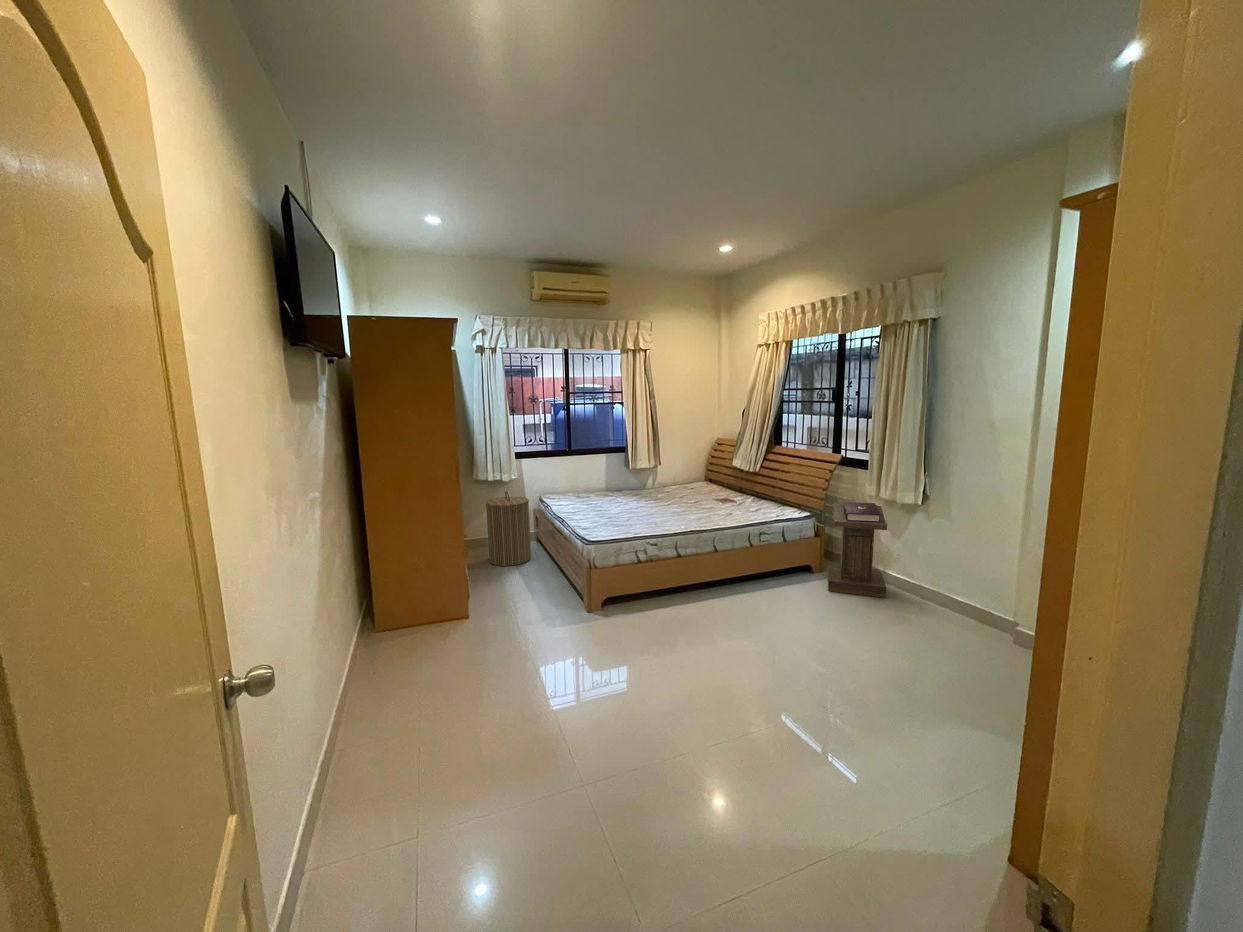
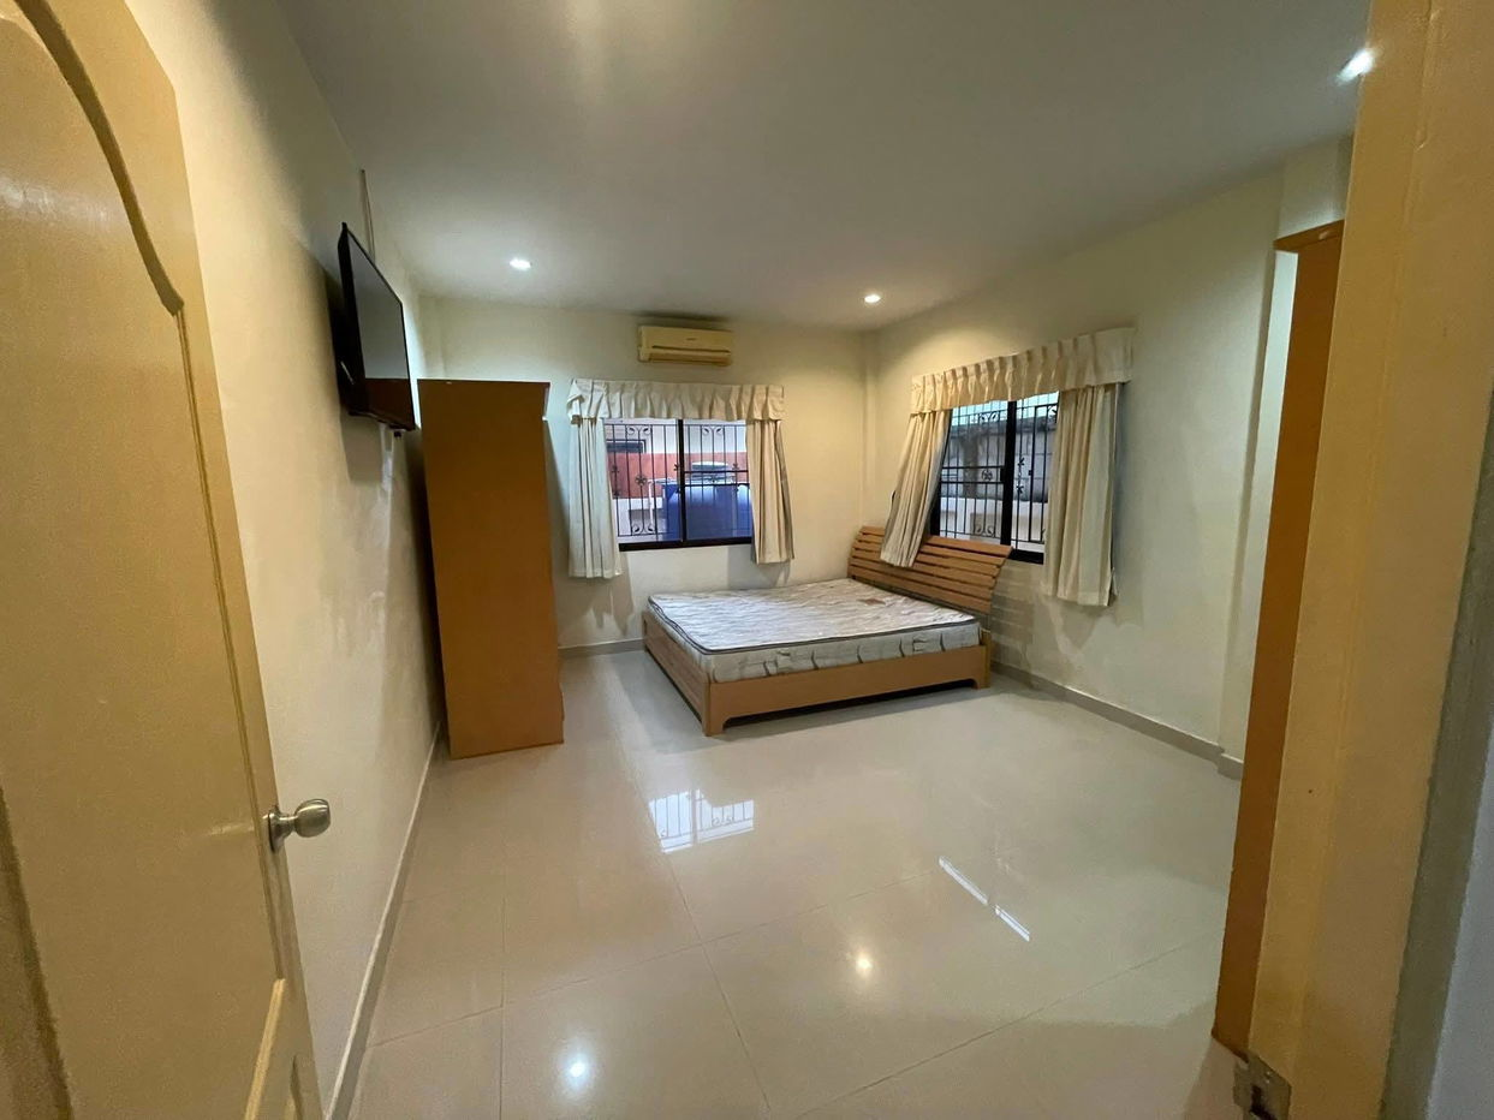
- laundry hamper [485,490,532,567]
- lectern [827,501,888,599]
